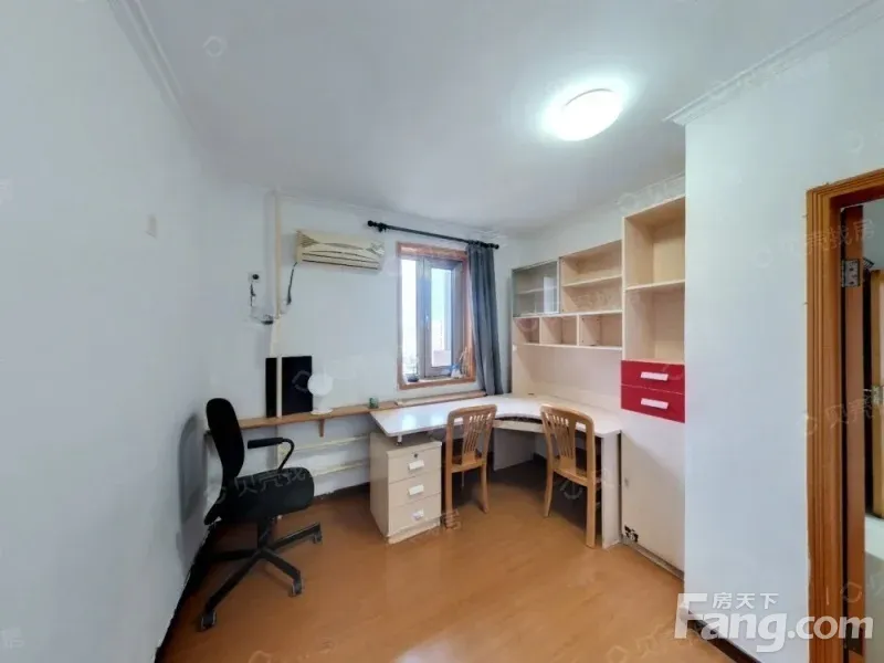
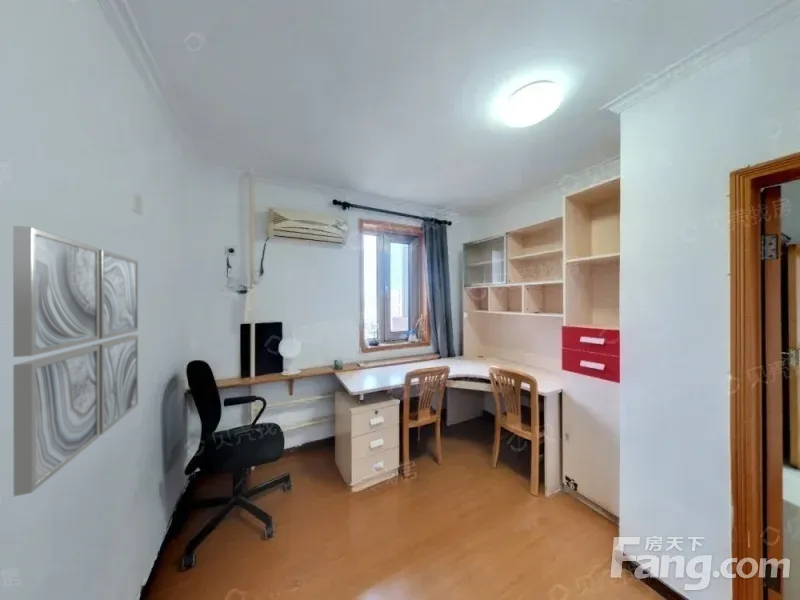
+ wall art [12,225,139,497]
